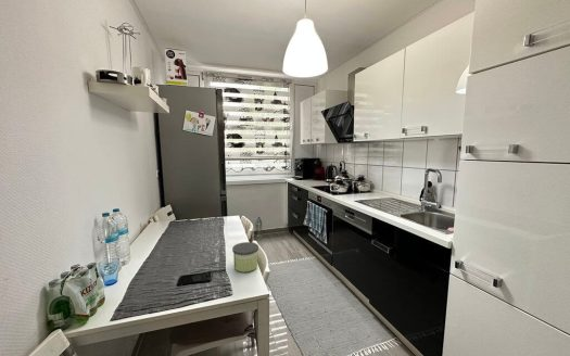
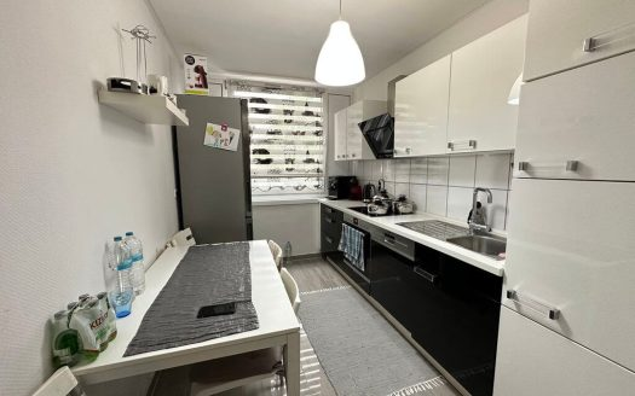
- candle [231,241,259,274]
